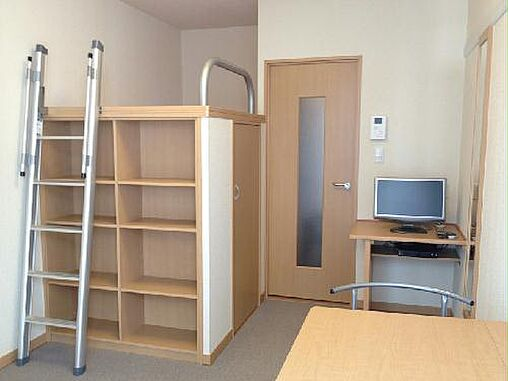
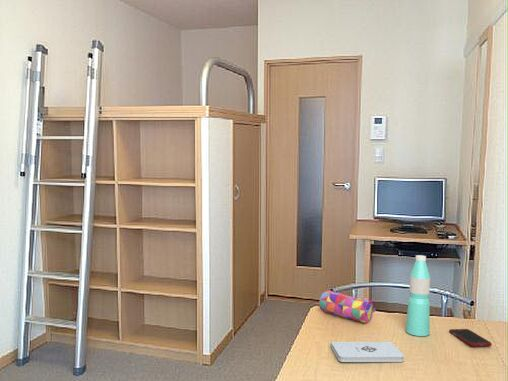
+ notepad [330,341,405,363]
+ pencil case [318,290,377,324]
+ water bottle [405,254,431,337]
+ cell phone [448,328,493,347]
